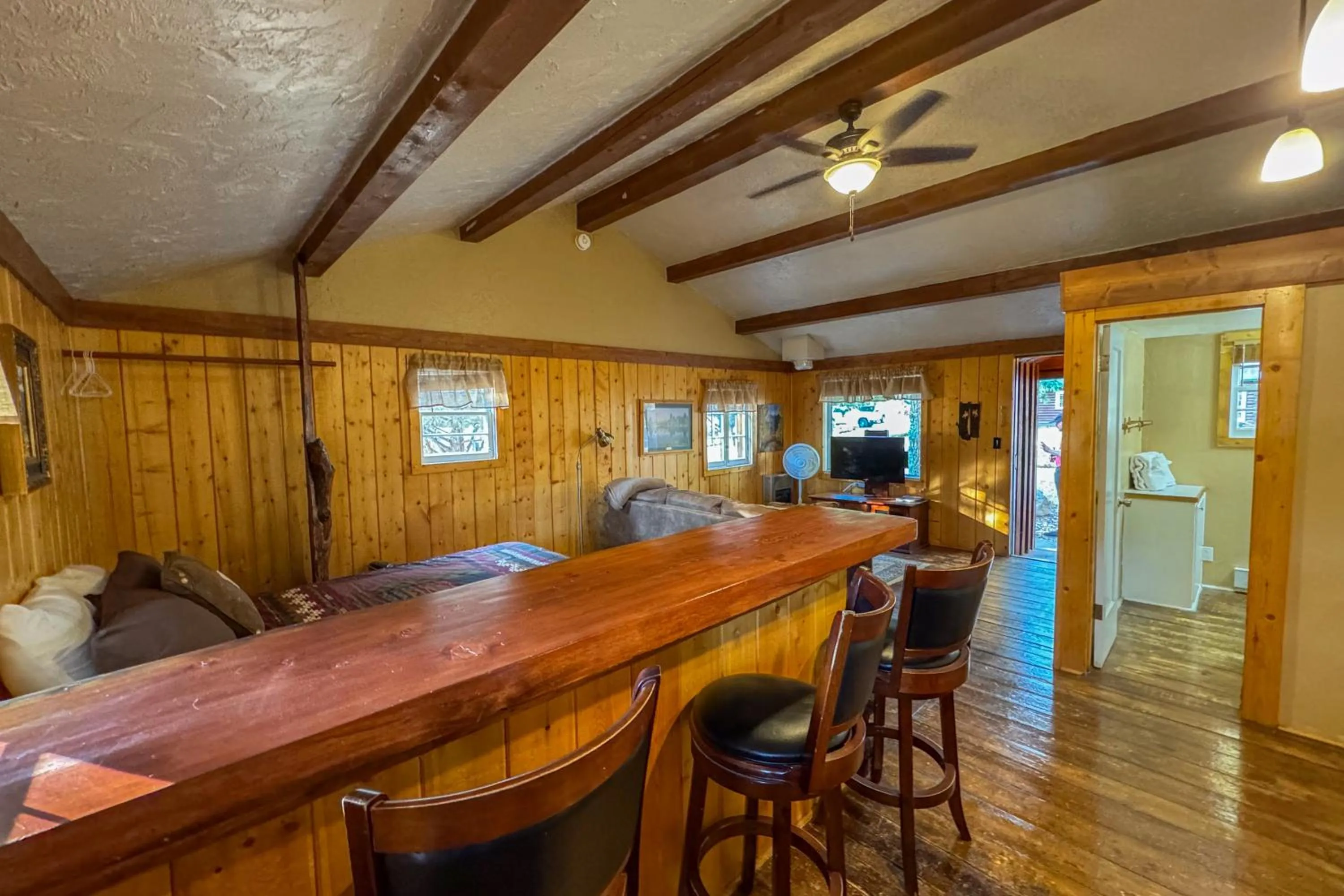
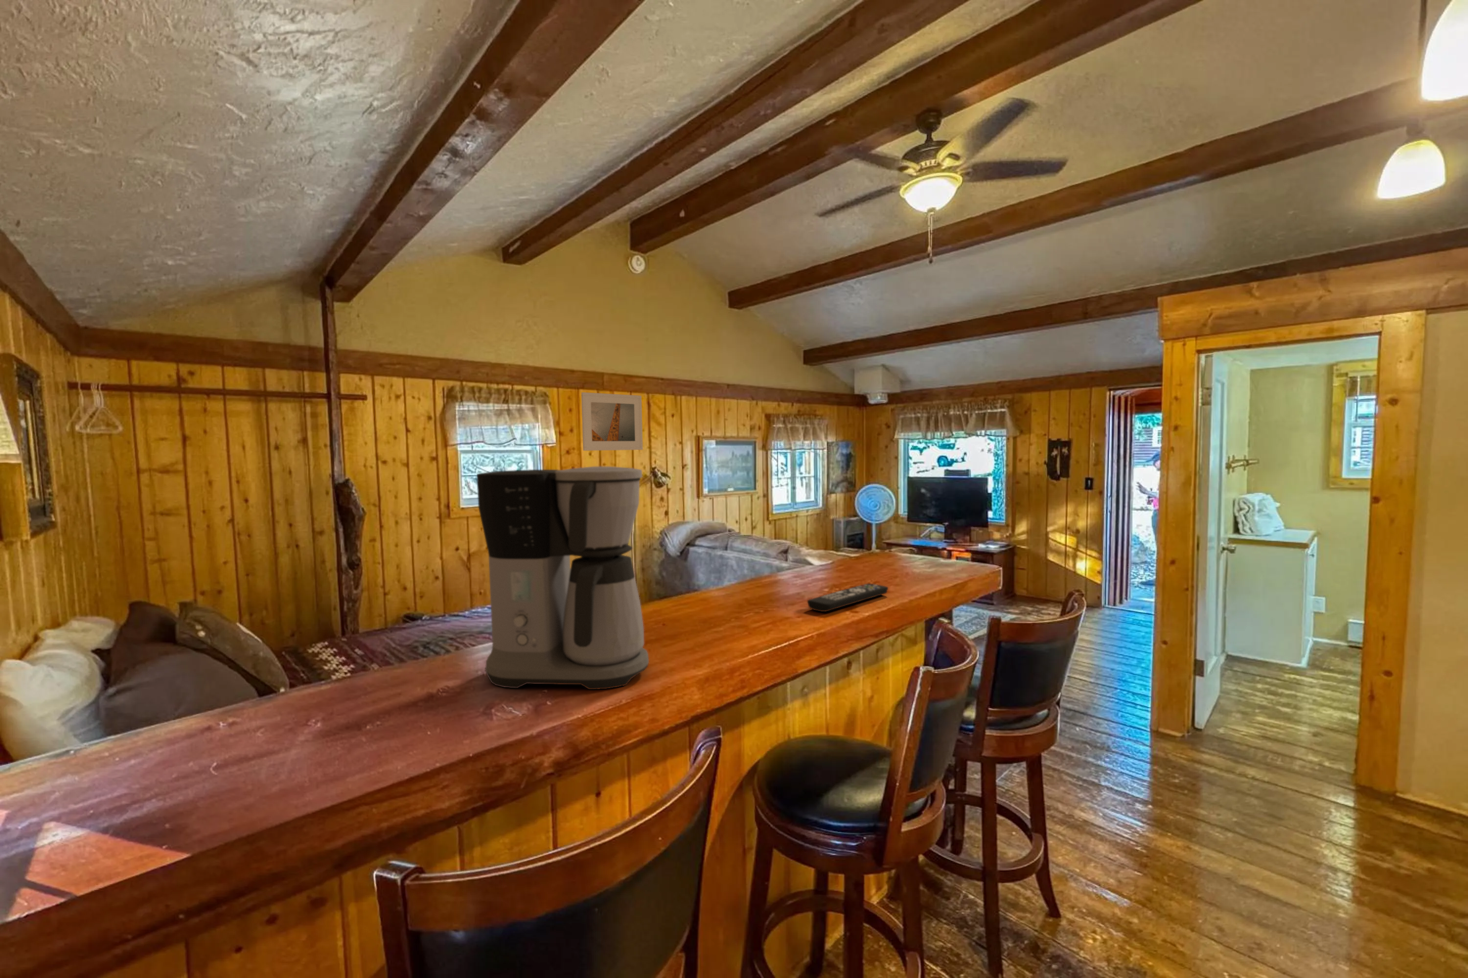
+ remote control [807,583,889,612]
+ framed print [581,392,643,452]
+ coffee maker [476,466,649,690]
